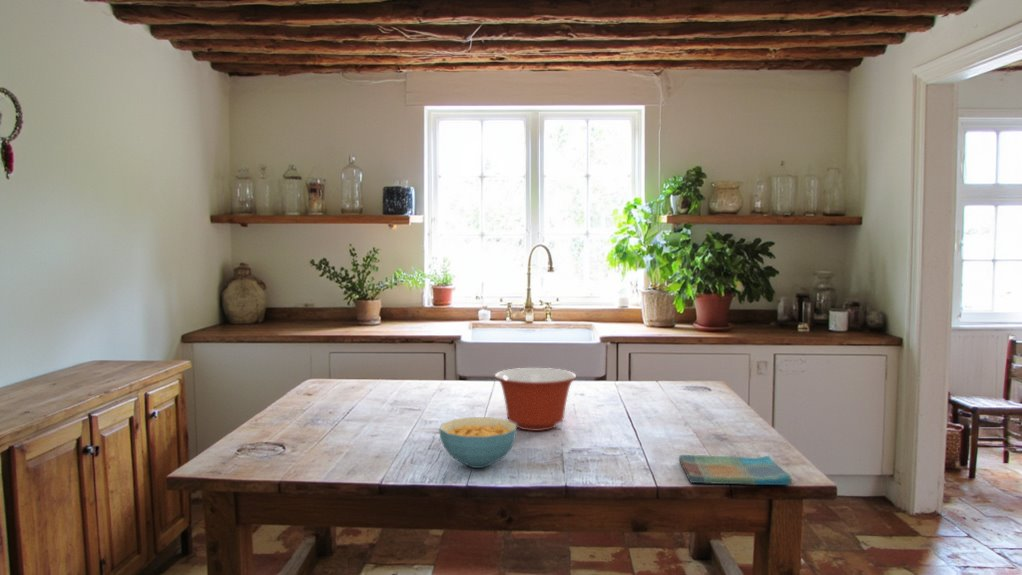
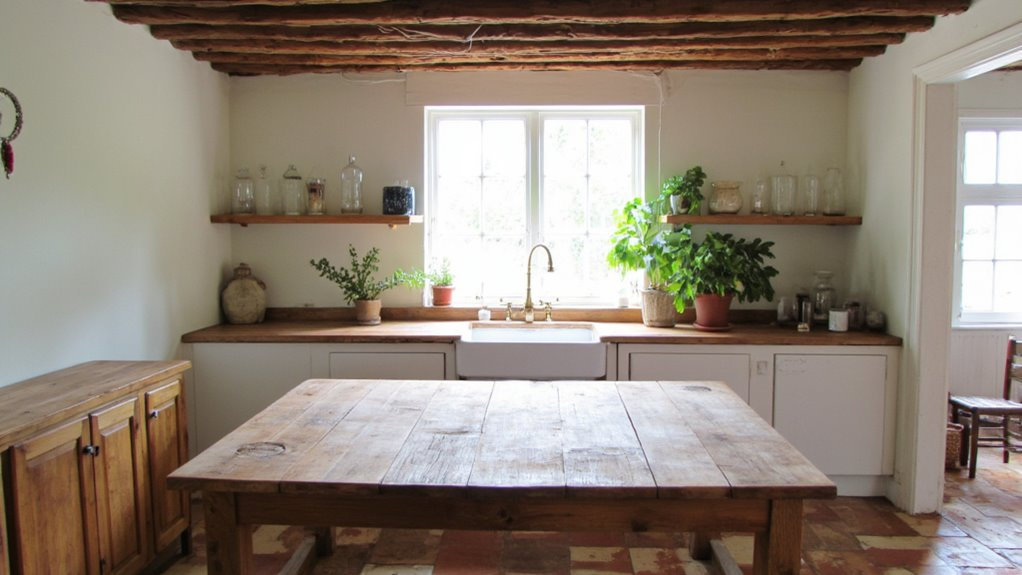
- cereal bowl [438,416,517,469]
- dish towel [678,454,793,486]
- mixing bowl [494,367,577,432]
